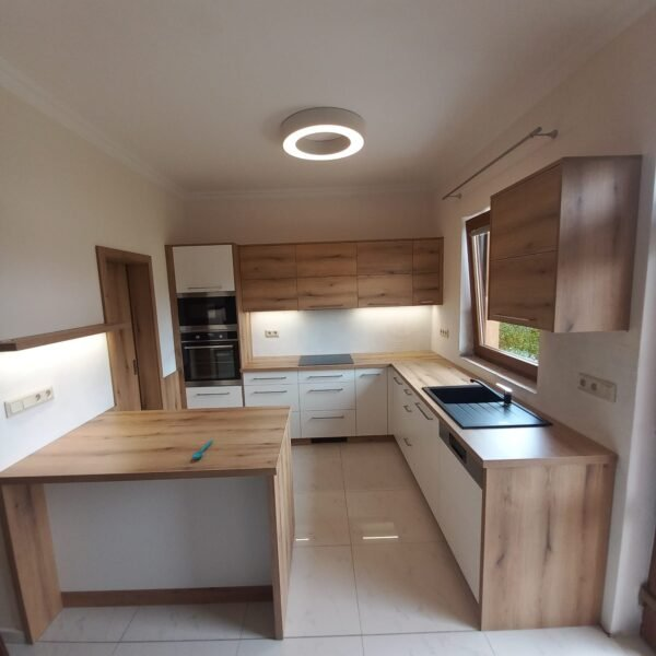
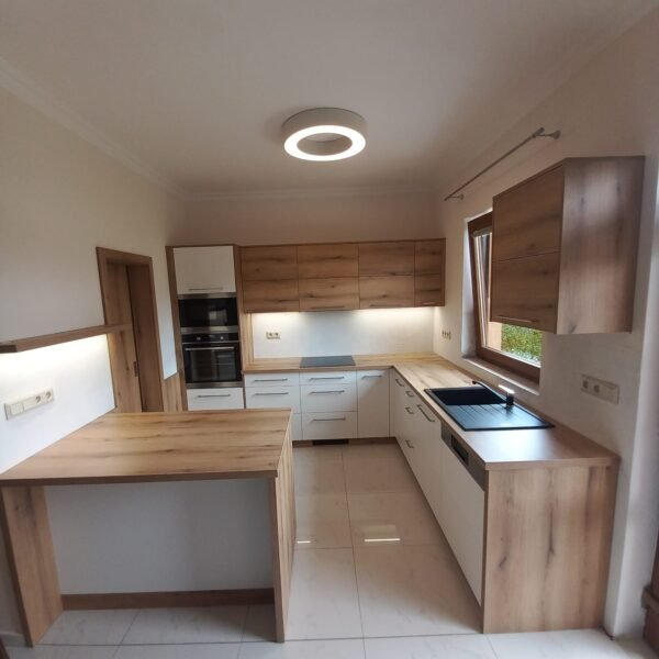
- spoon [191,440,214,460]
